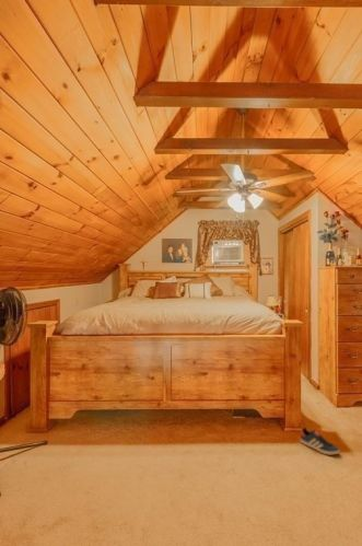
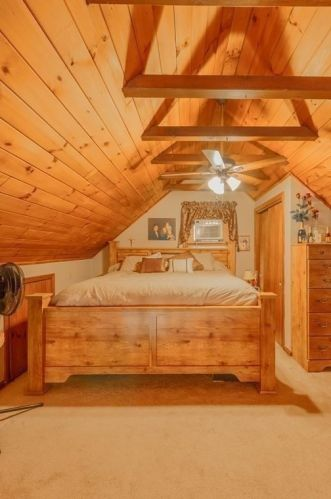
- sneaker [299,426,341,455]
